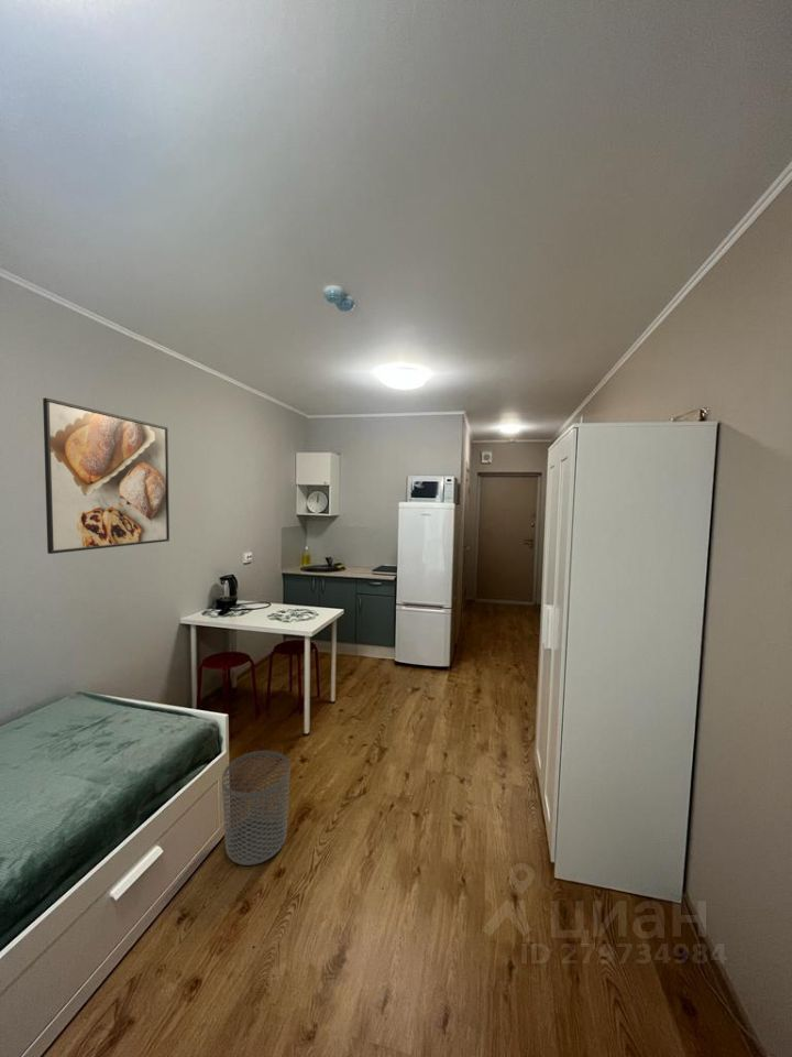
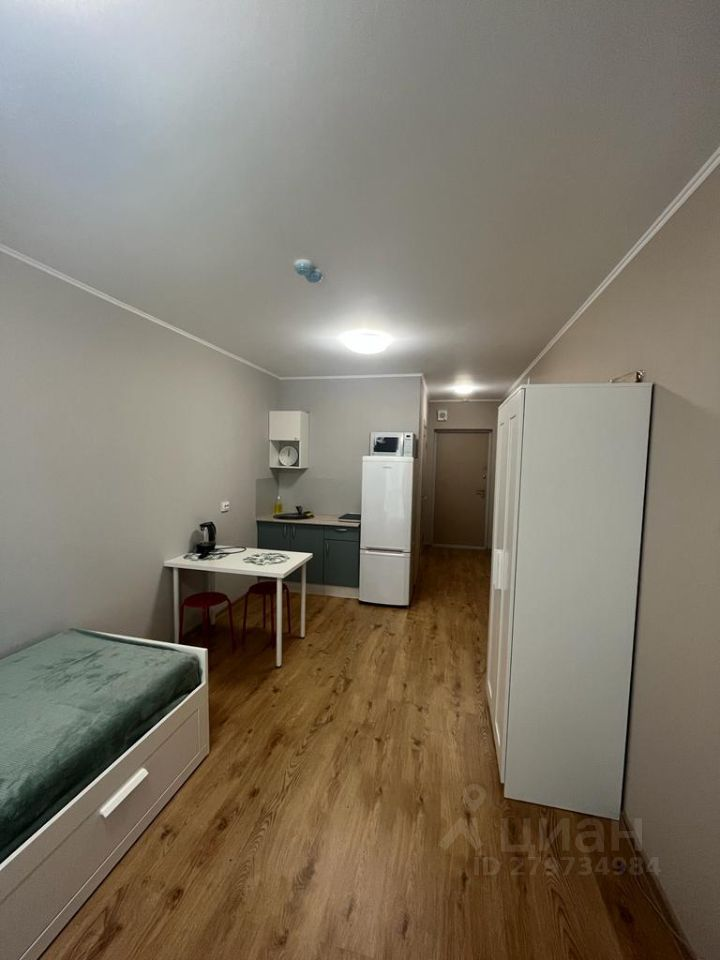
- waste bin [221,750,292,867]
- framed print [42,396,170,555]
